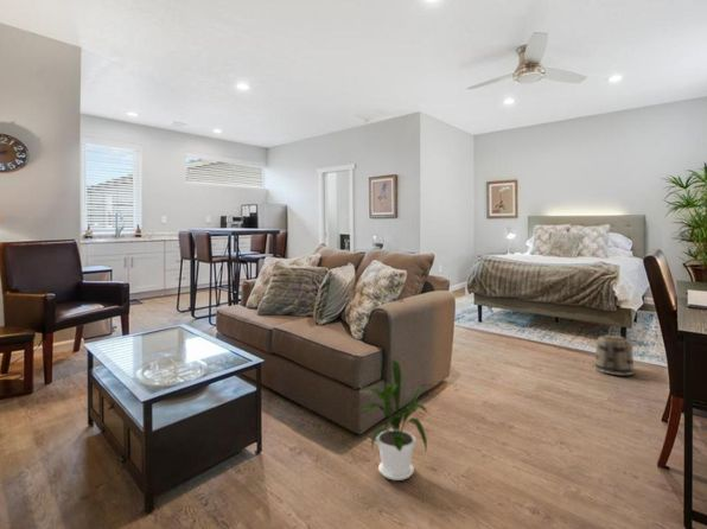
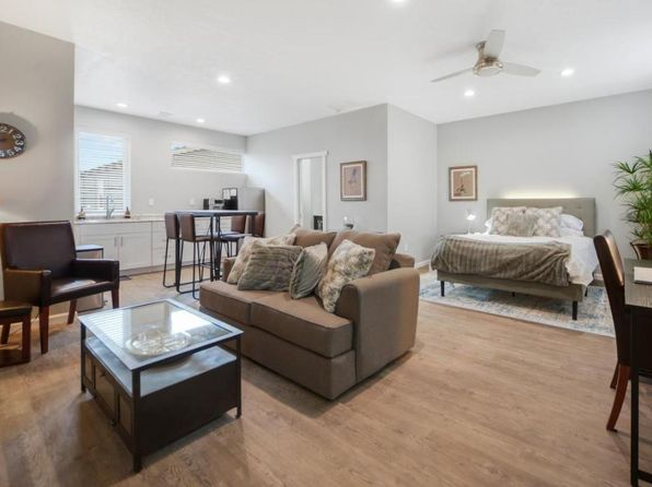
- basket [593,325,636,376]
- house plant [352,357,434,482]
